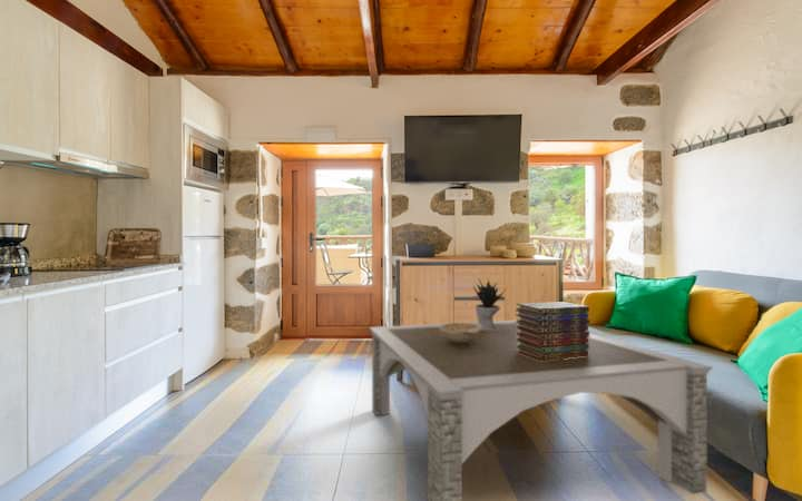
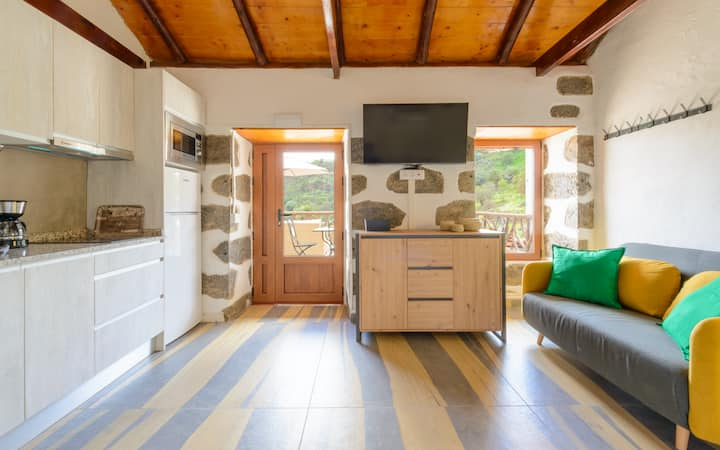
- potted plant [472,276,508,331]
- coffee table [369,320,714,501]
- decorative bowl [440,322,481,344]
- book stack [515,301,591,361]
